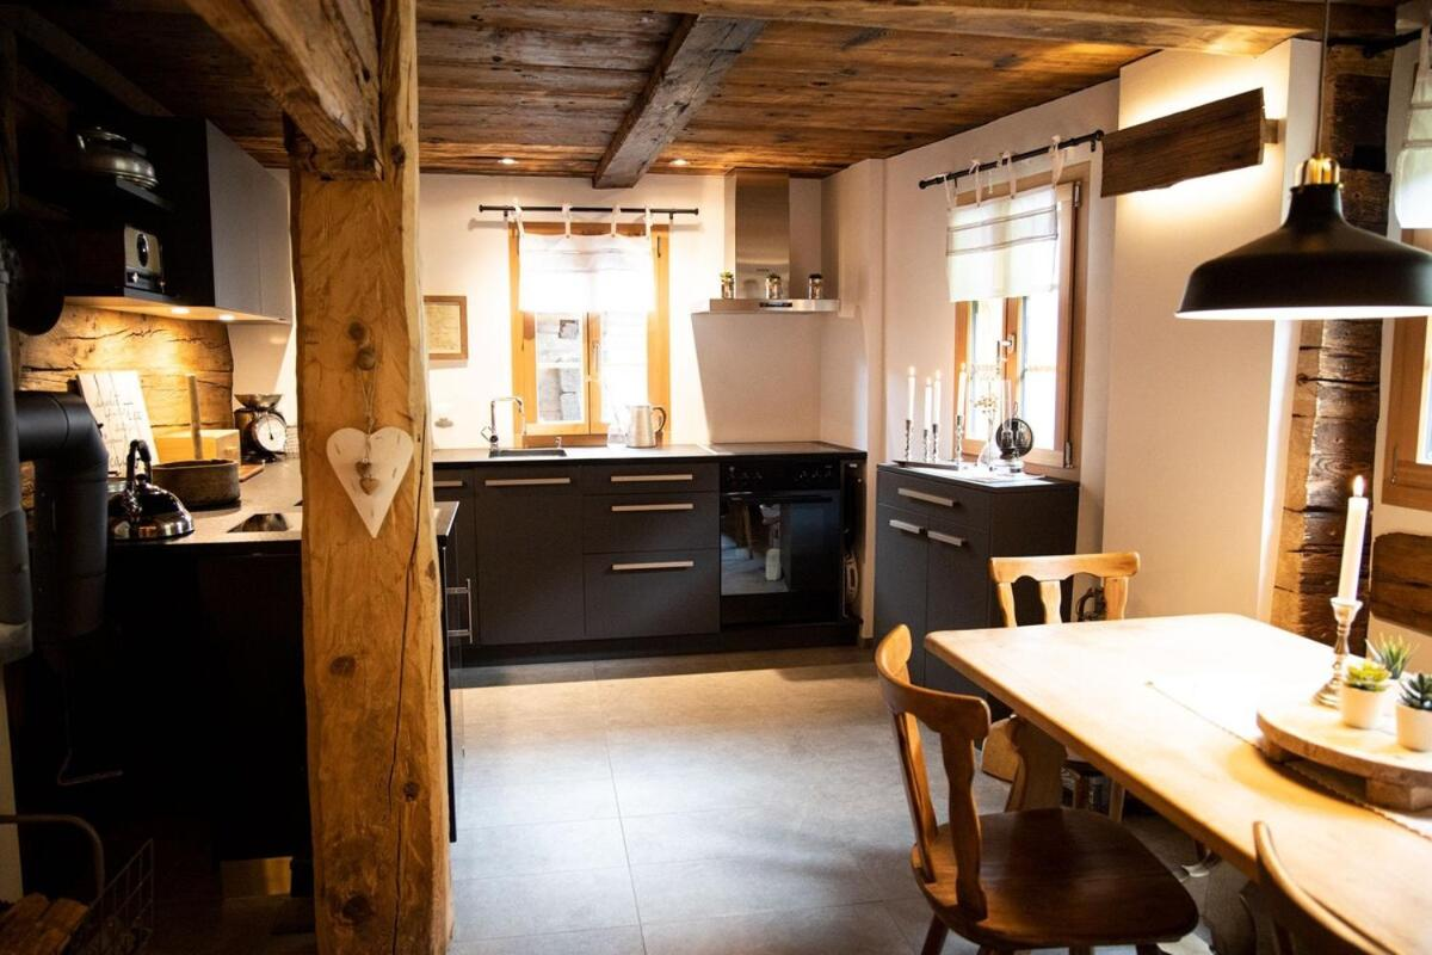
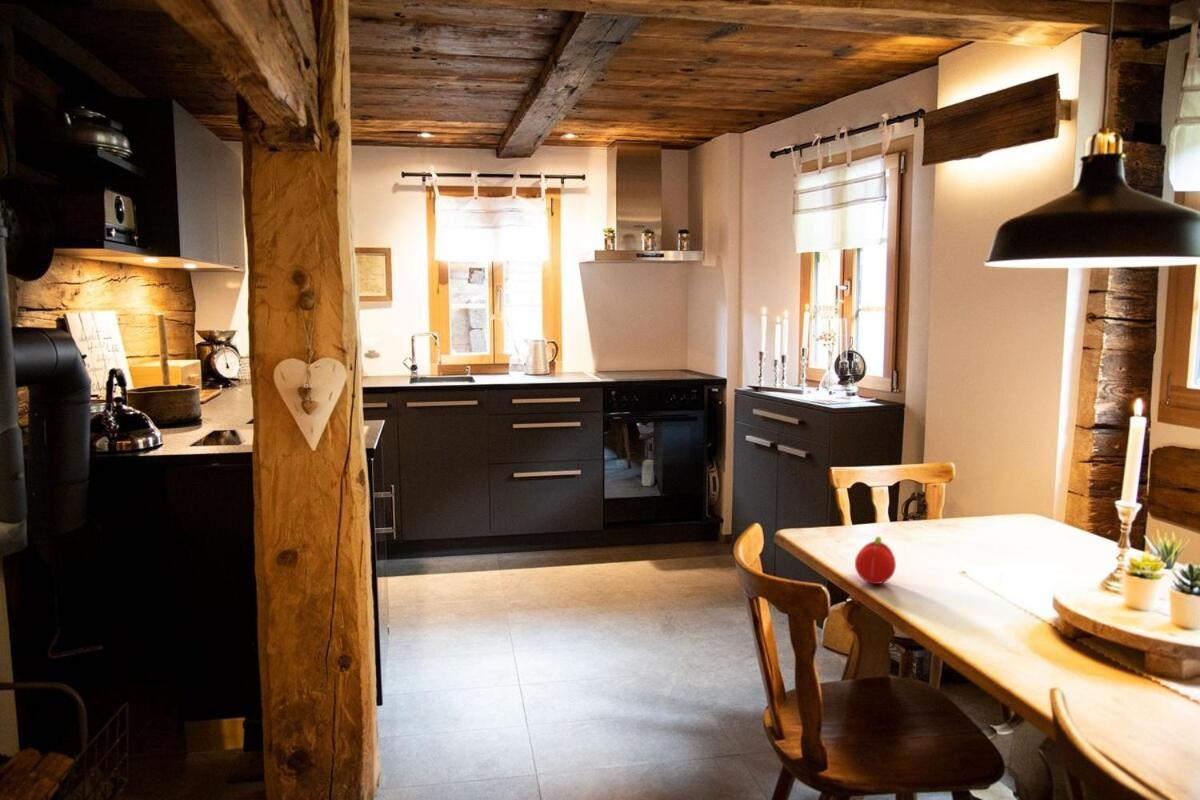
+ fruit [854,535,897,585]
